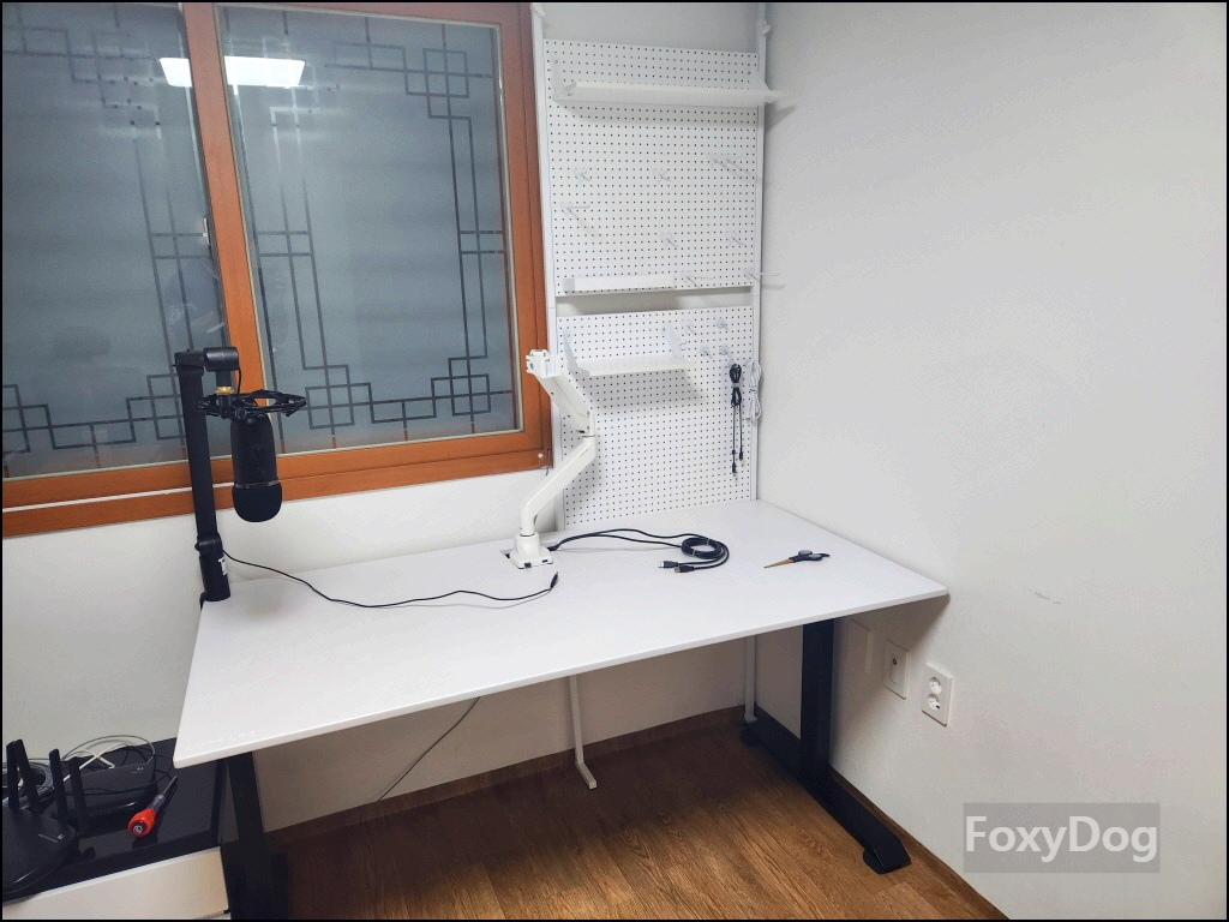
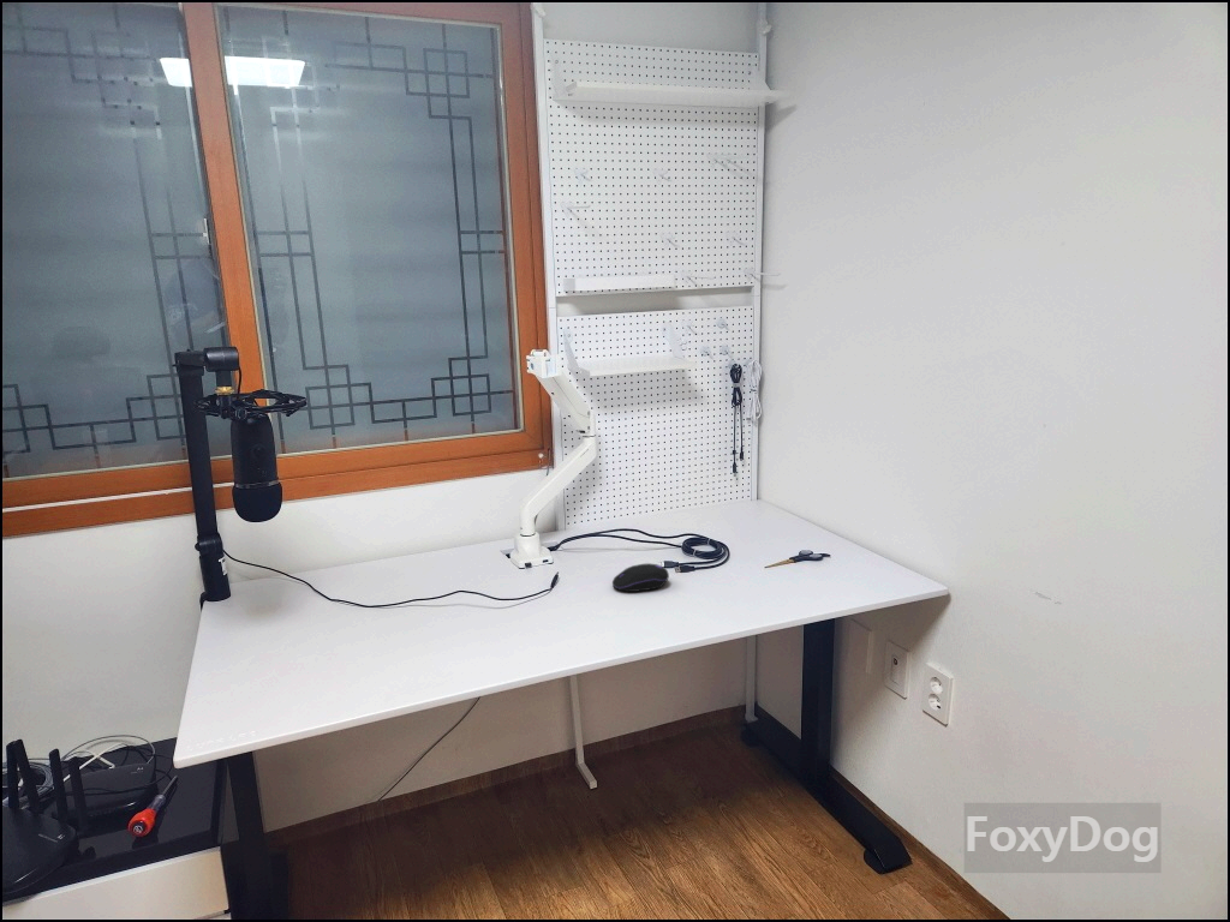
+ computer mouse [611,562,670,593]
